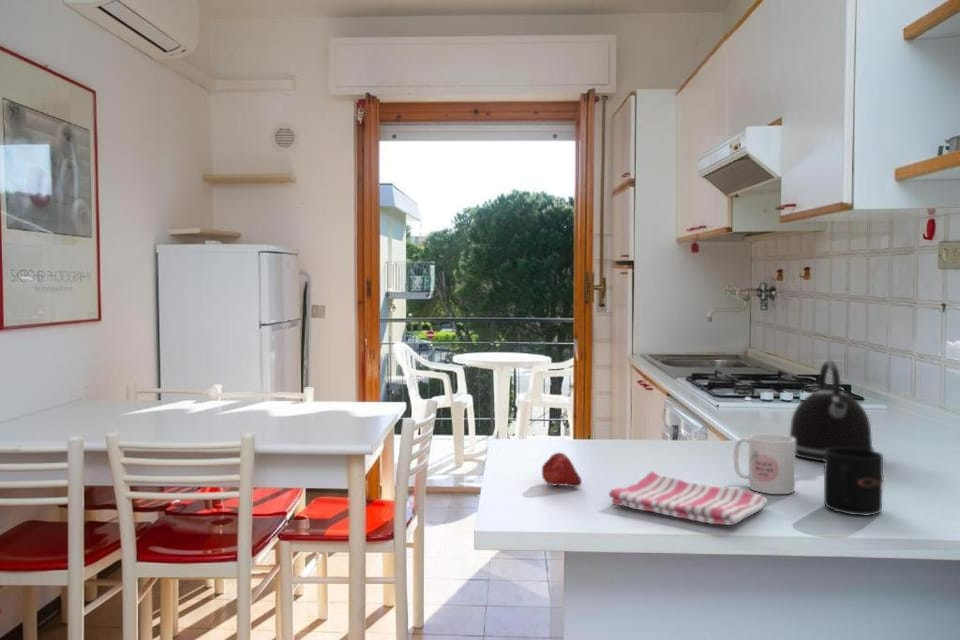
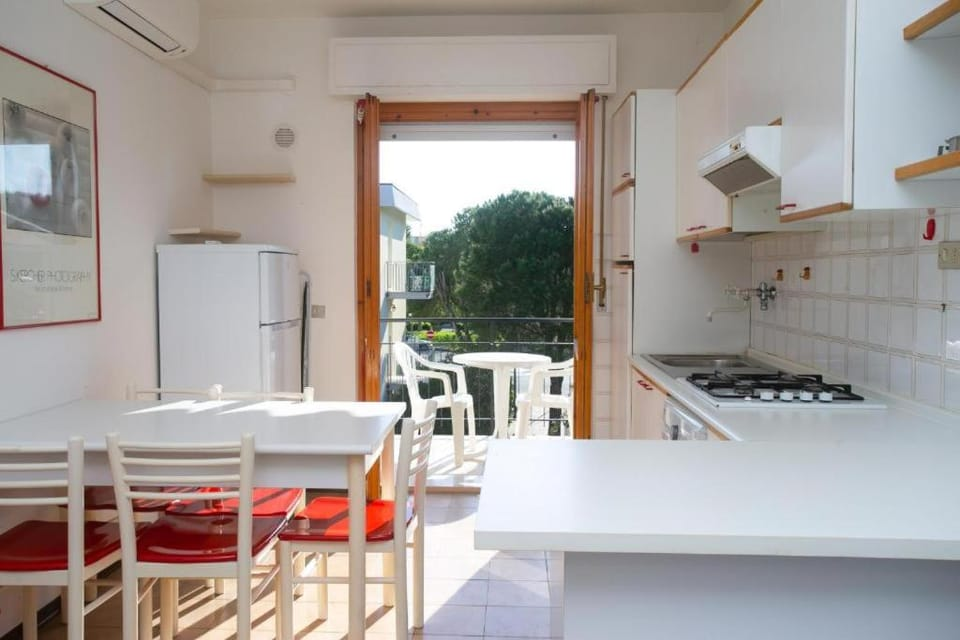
- mug [733,433,796,495]
- kettle [789,359,875,462]
- mug [823,447,884,516]
- dish towel [608,470,768,526]
- fruit [541,452,583,488]
